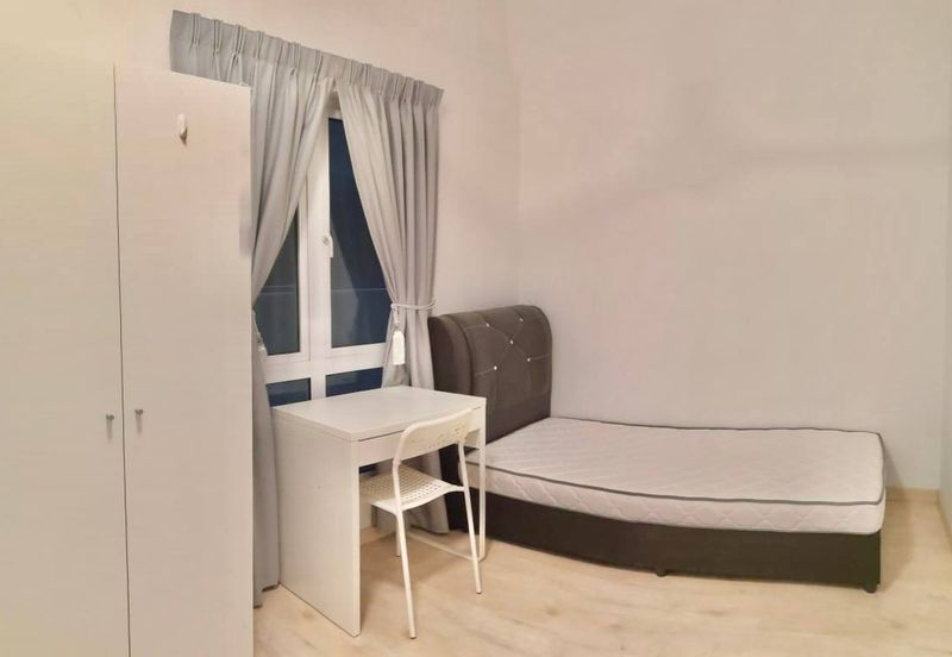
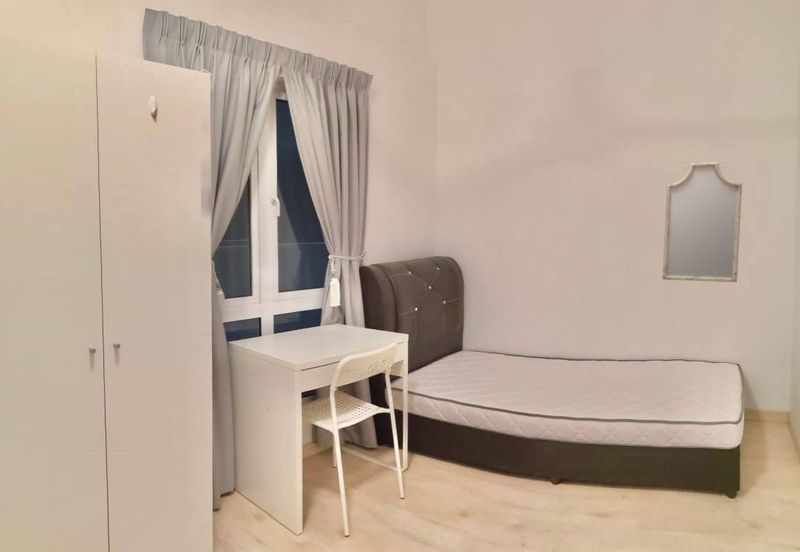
+ home mirror [662,161,743,283]
